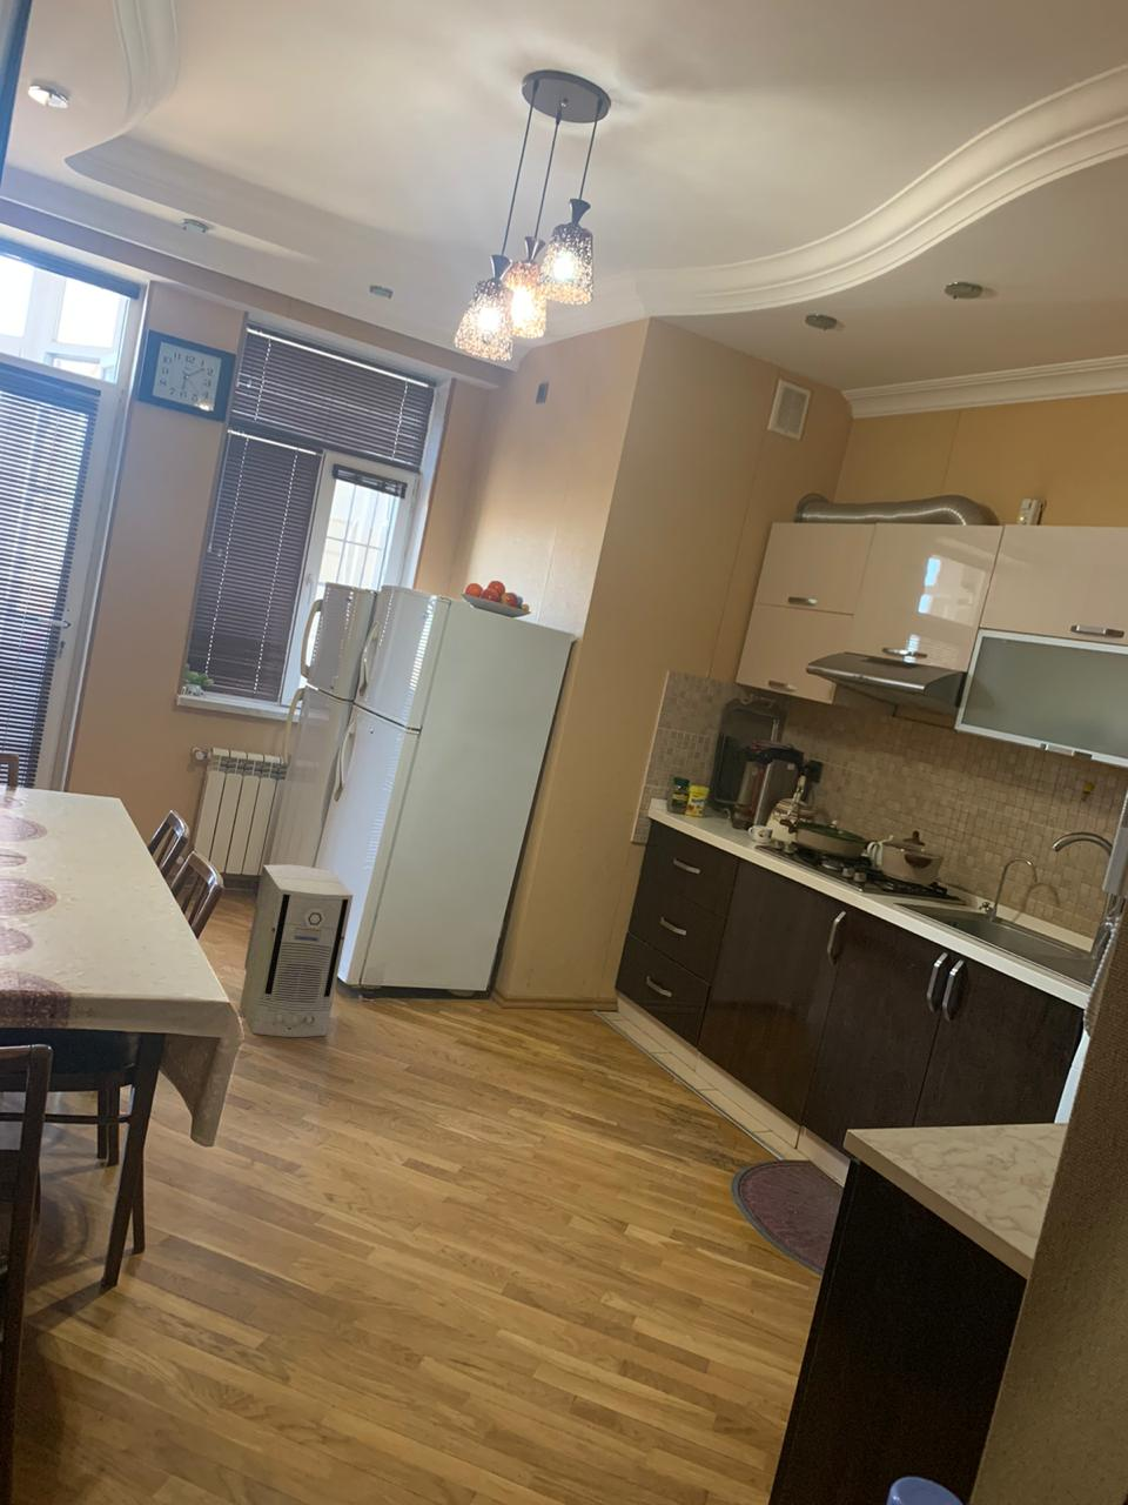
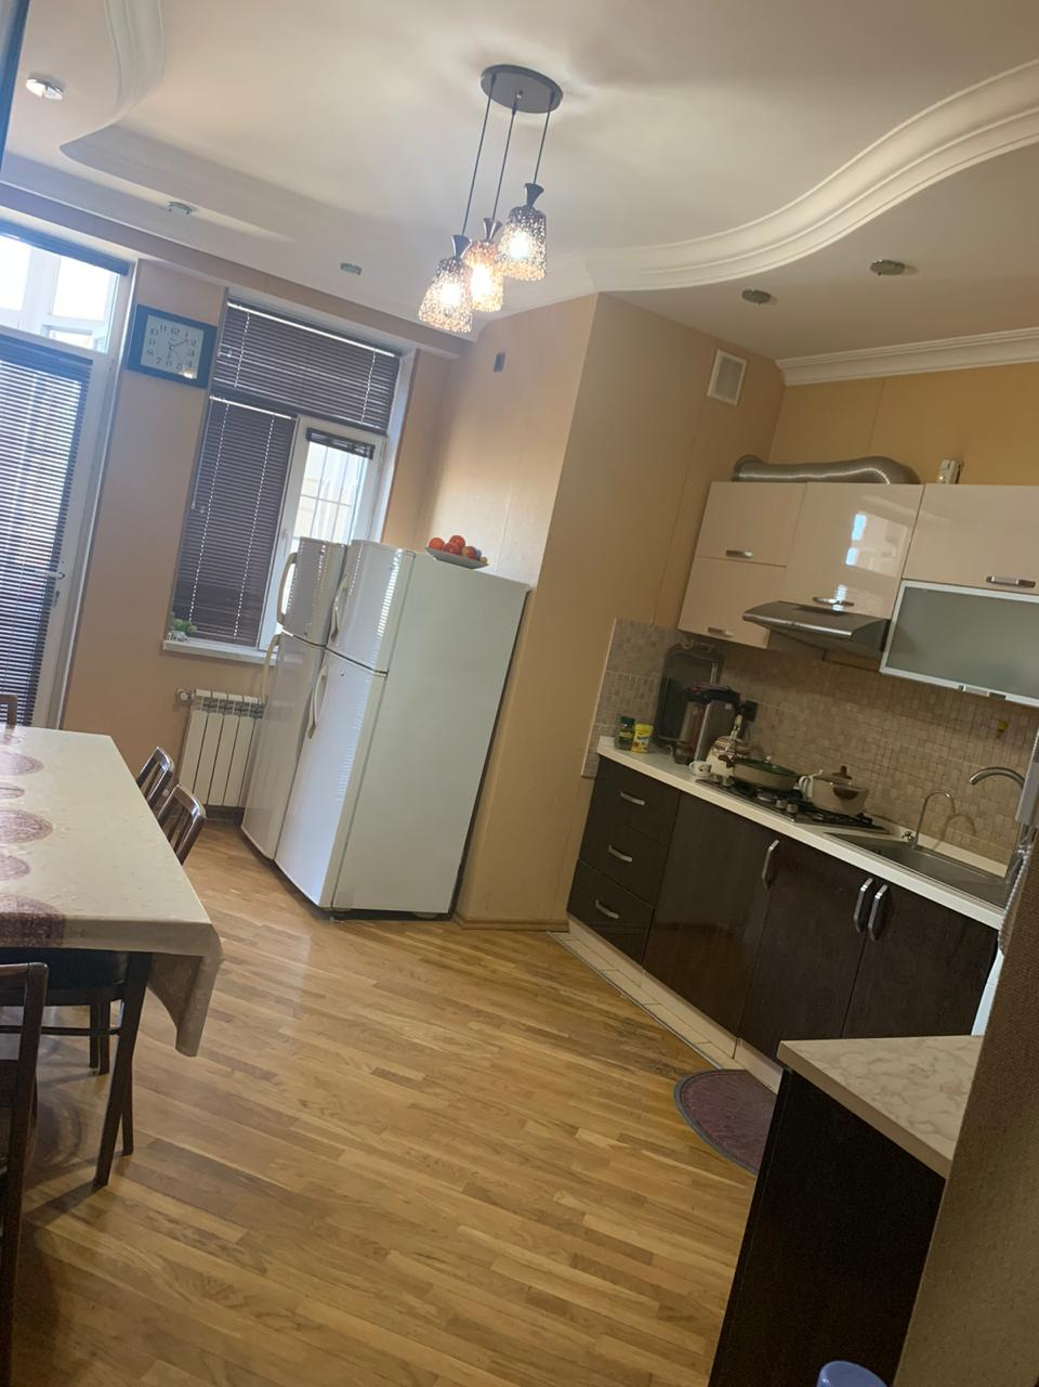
- air purifier [238,864,353,1038]
